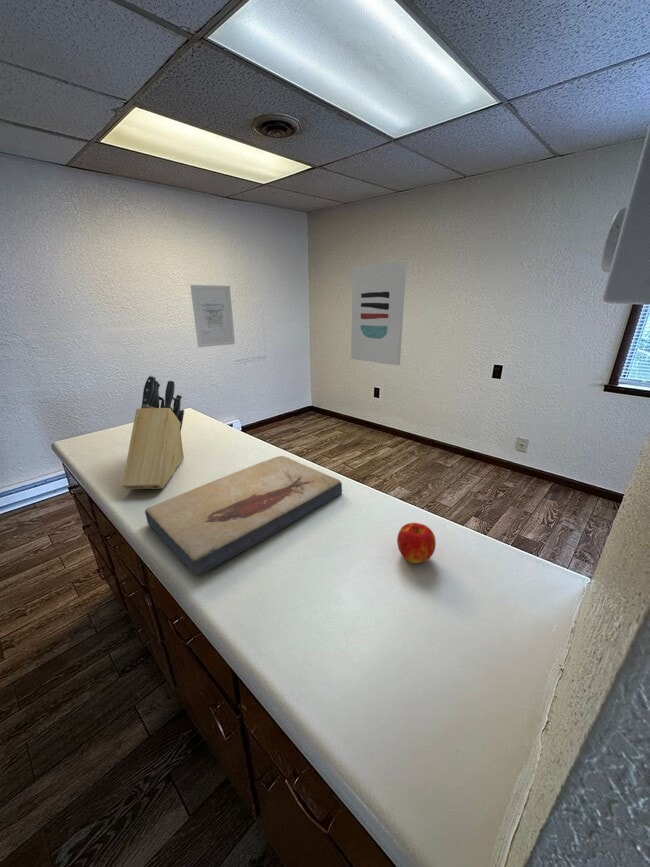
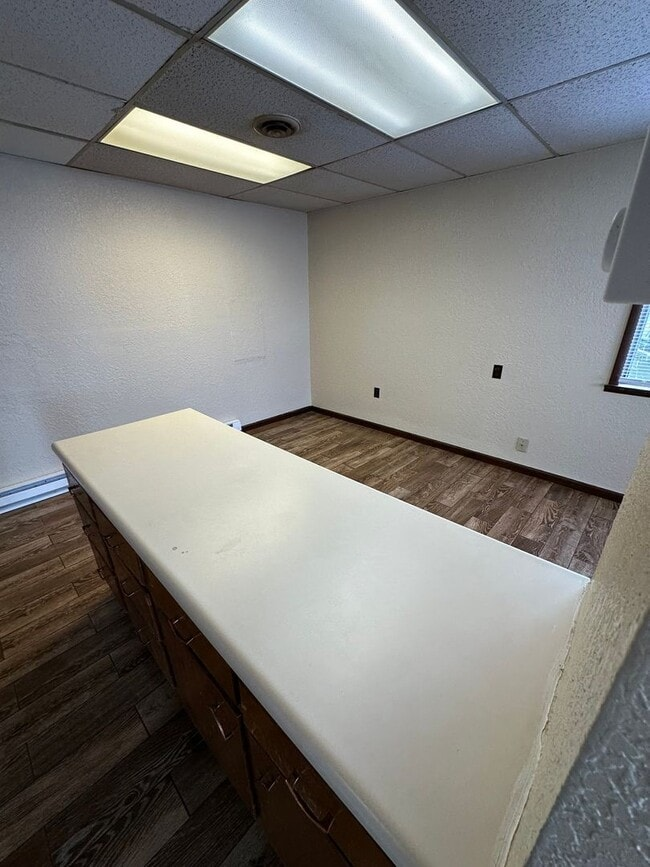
- apple [396,522,437,564]
- knife block [121,374,185,490]
- wall art [189,284,236,348]
- wall art [350,261,408,366]
- fish fossil [144,455,343,577]
